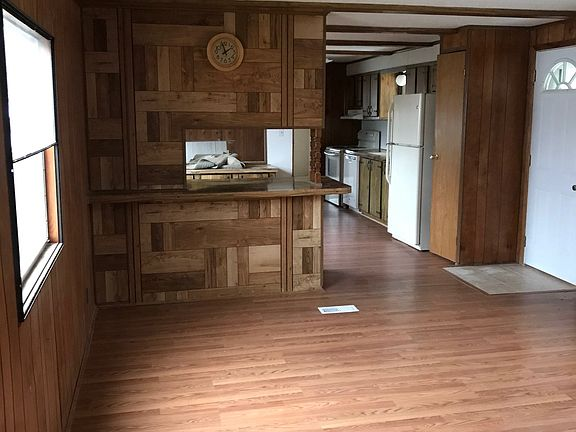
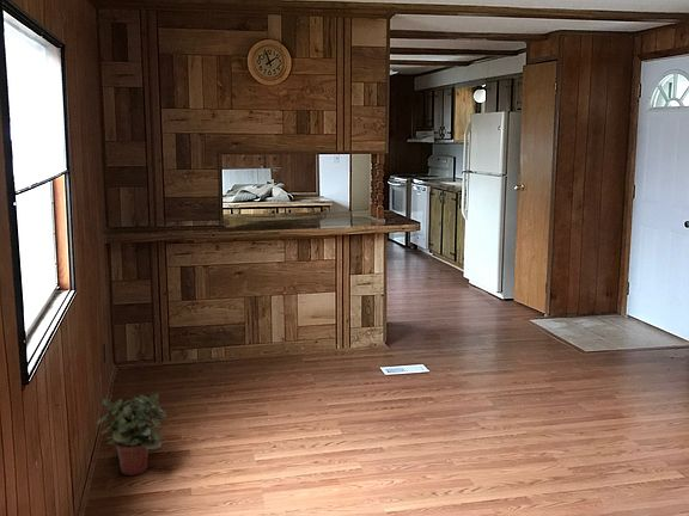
+ potted plant [96,392,167,477]
